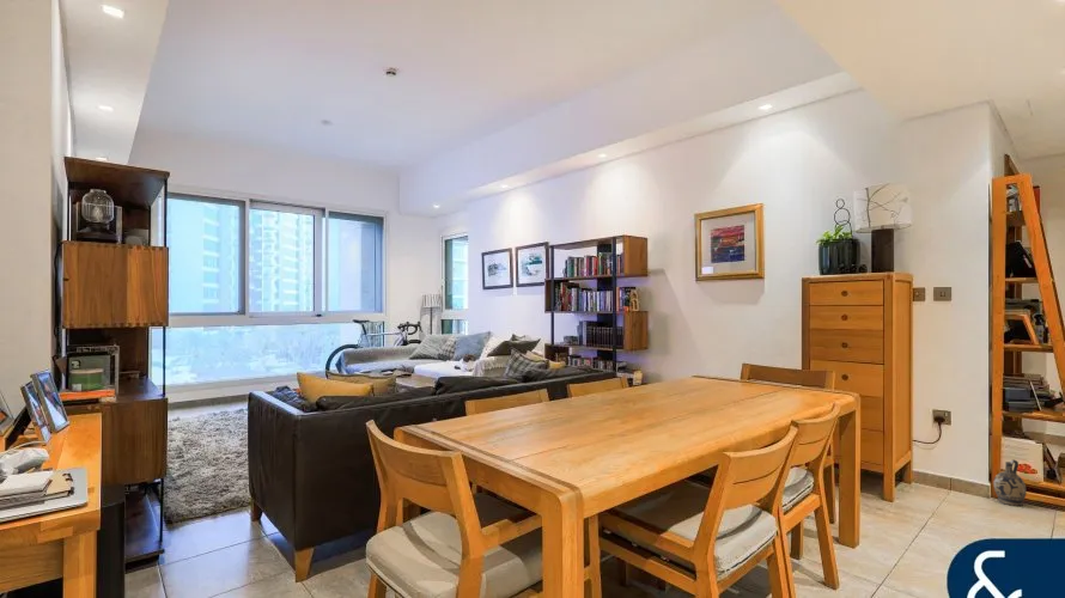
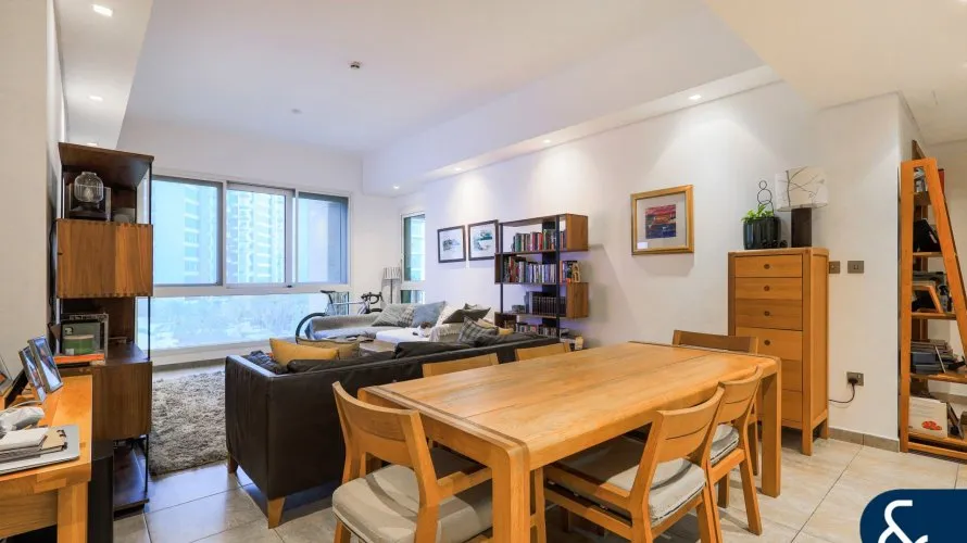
- ceramic jug [992,458,1028,507]
